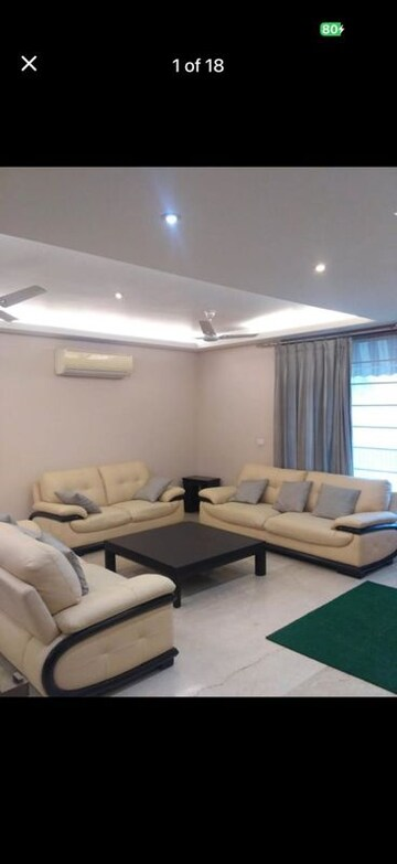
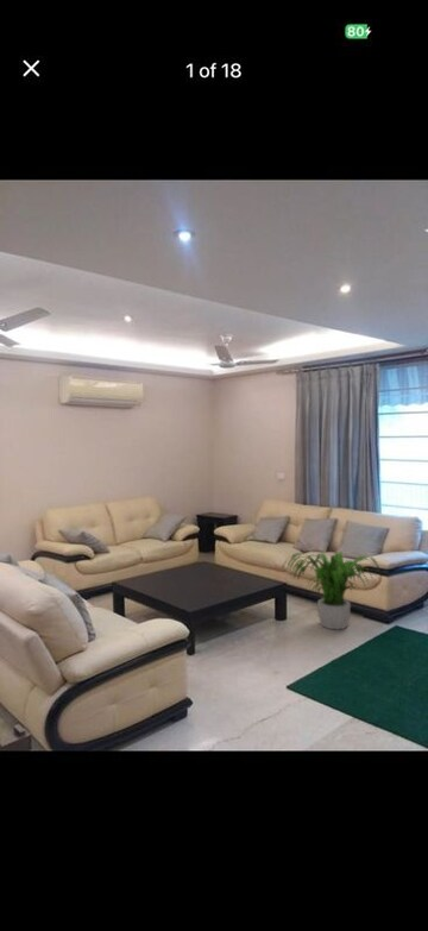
+ potted plant [285,552,380,630]
